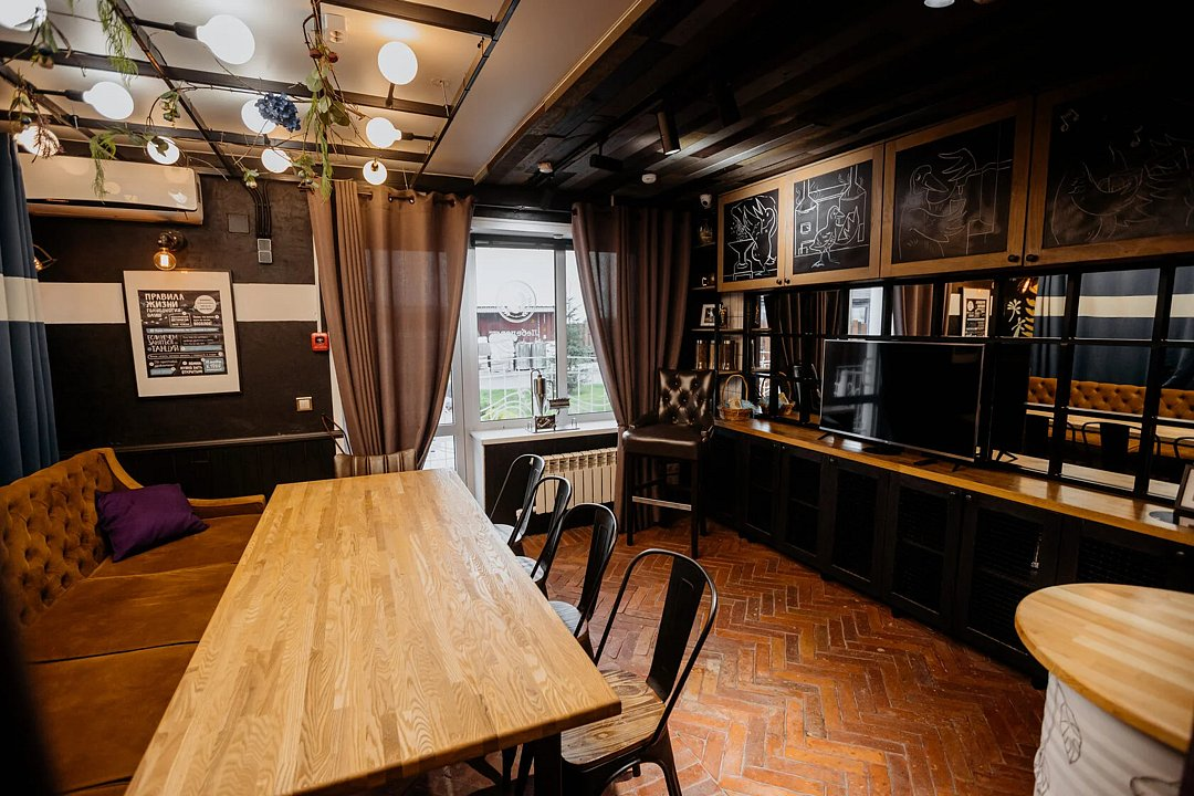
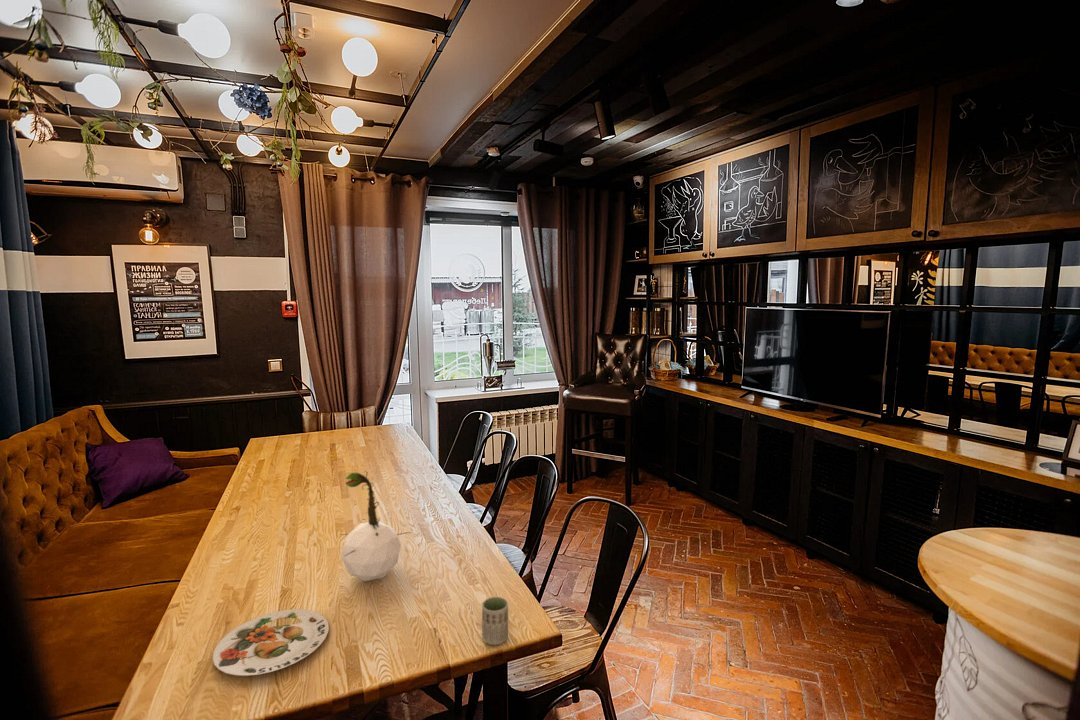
+ cup [481,596,509,646]
+ plate [212,608,330,677]
+ plant [339,470,412,582]
